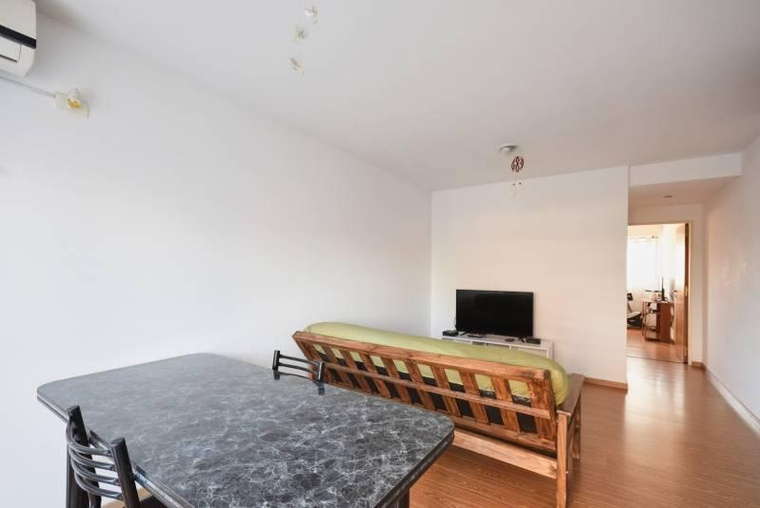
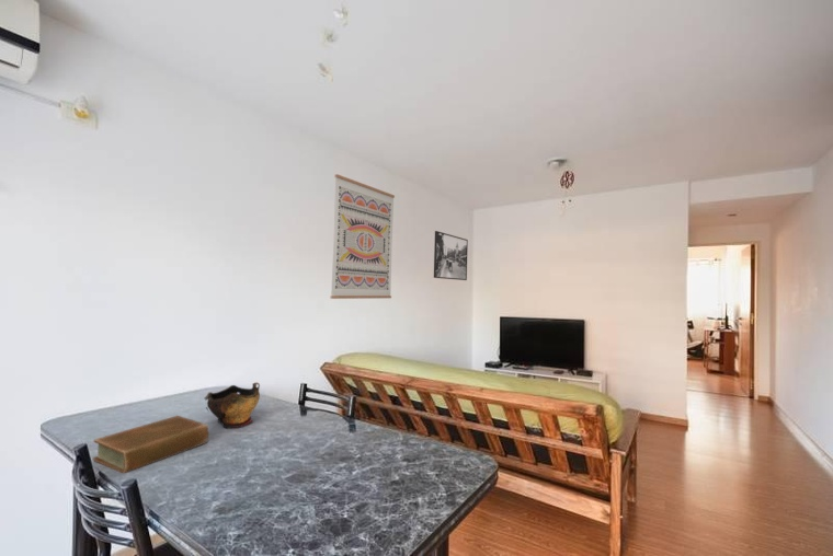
+ book [92,415,209,474]
+ wall art [330,173,396,300]
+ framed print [433,230,469,281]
+ decorative bowl [203,382,261,429]
